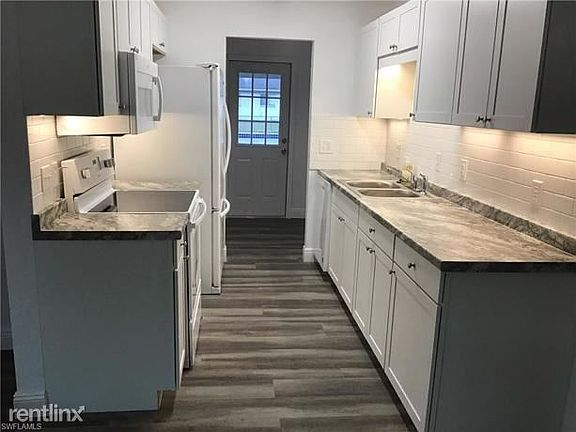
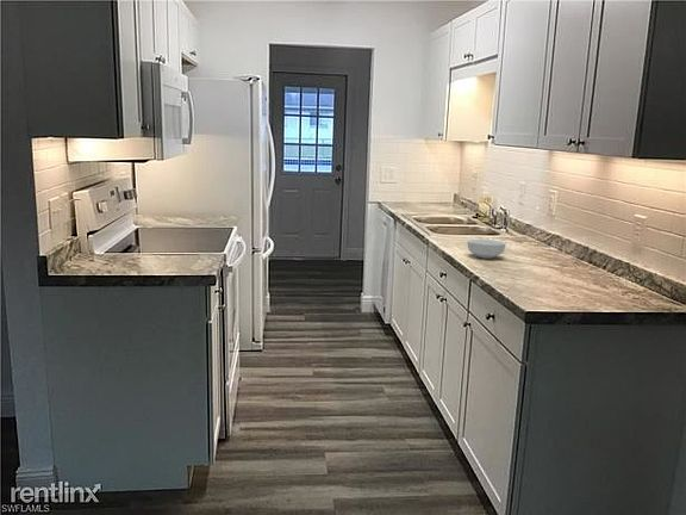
+ cereal bowl [467,238,506,260]
